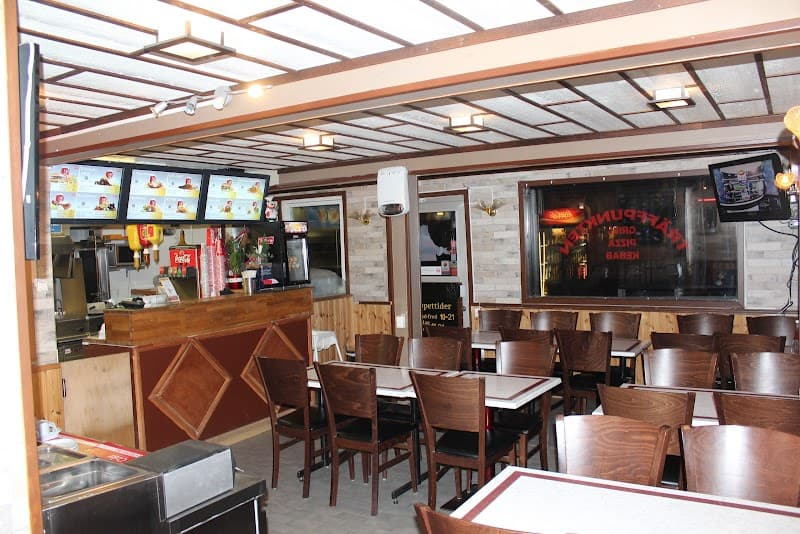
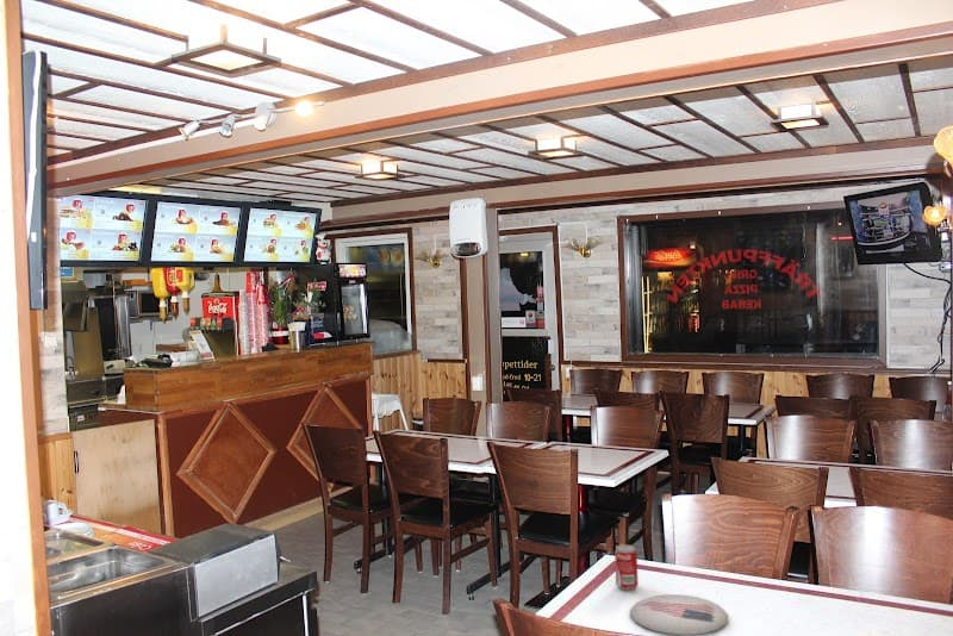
+ beverage can [613,543,640,592]
+ plate [629,593,729,636]
